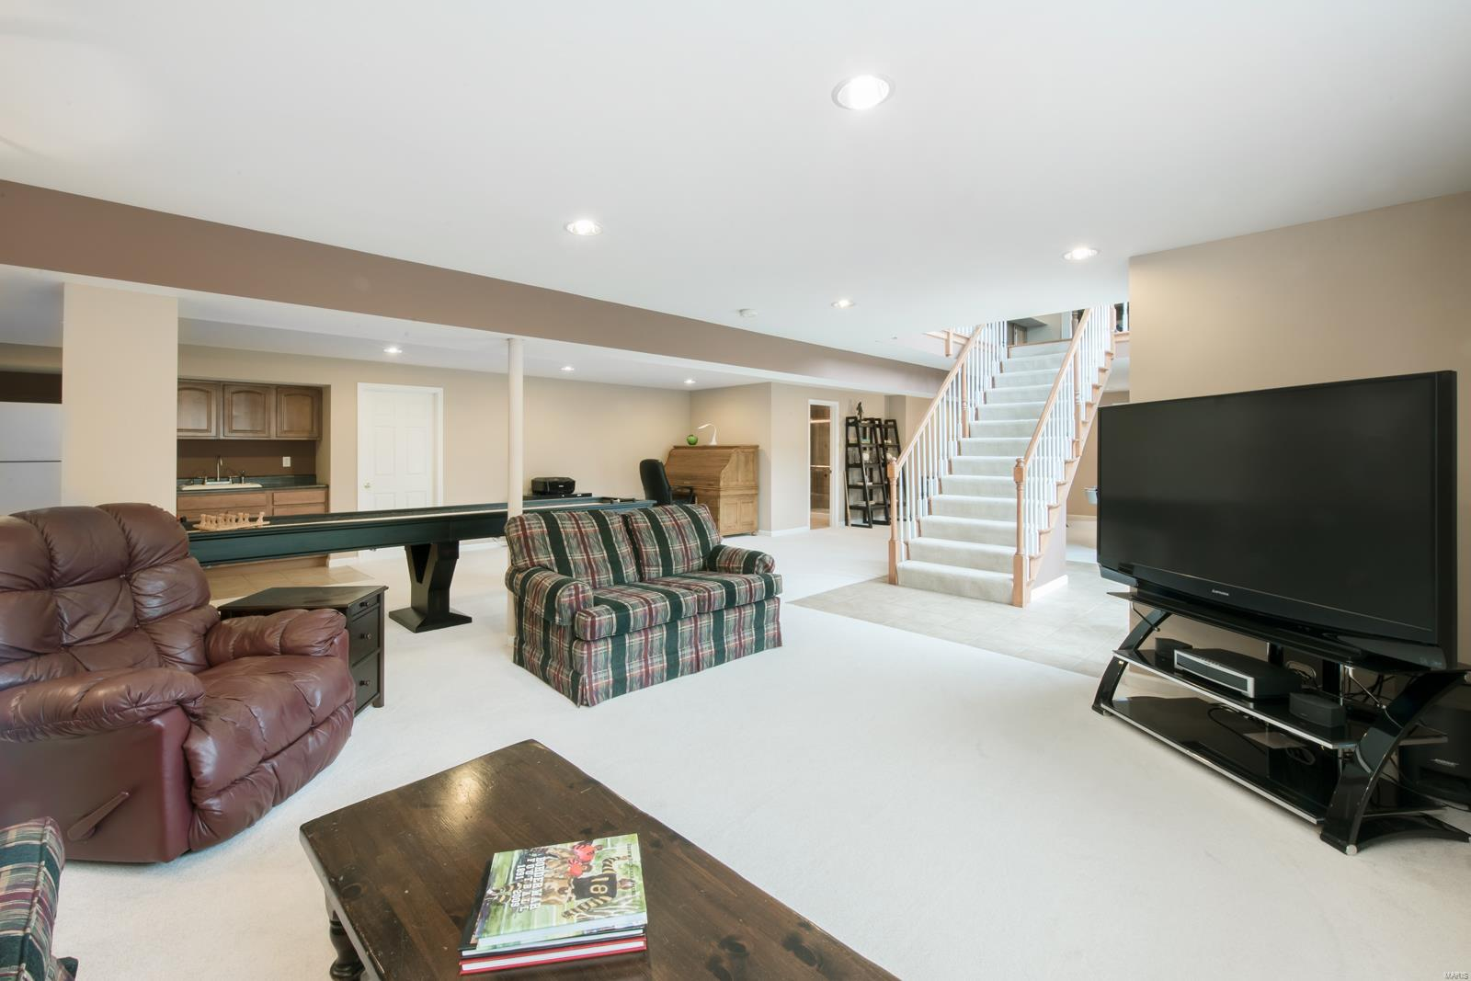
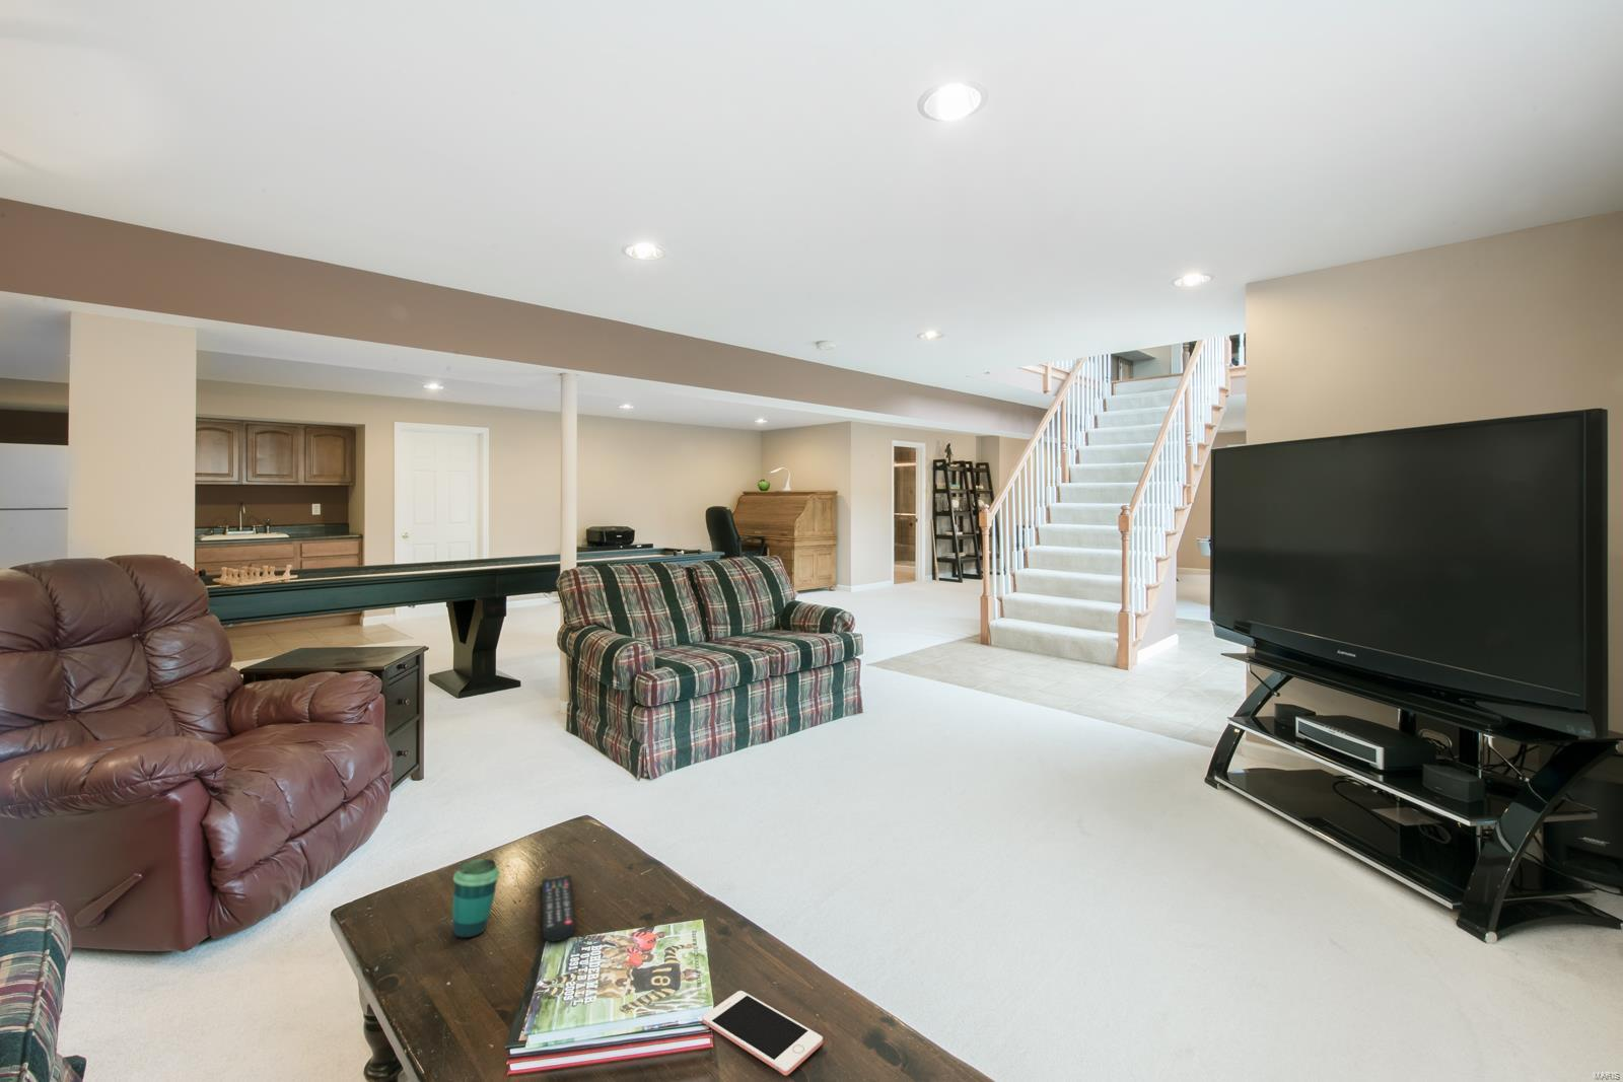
+ remote control [541,874,576,942]
+ cell phone [702,990,824,1076]
+ cup [452,857,501,940]
